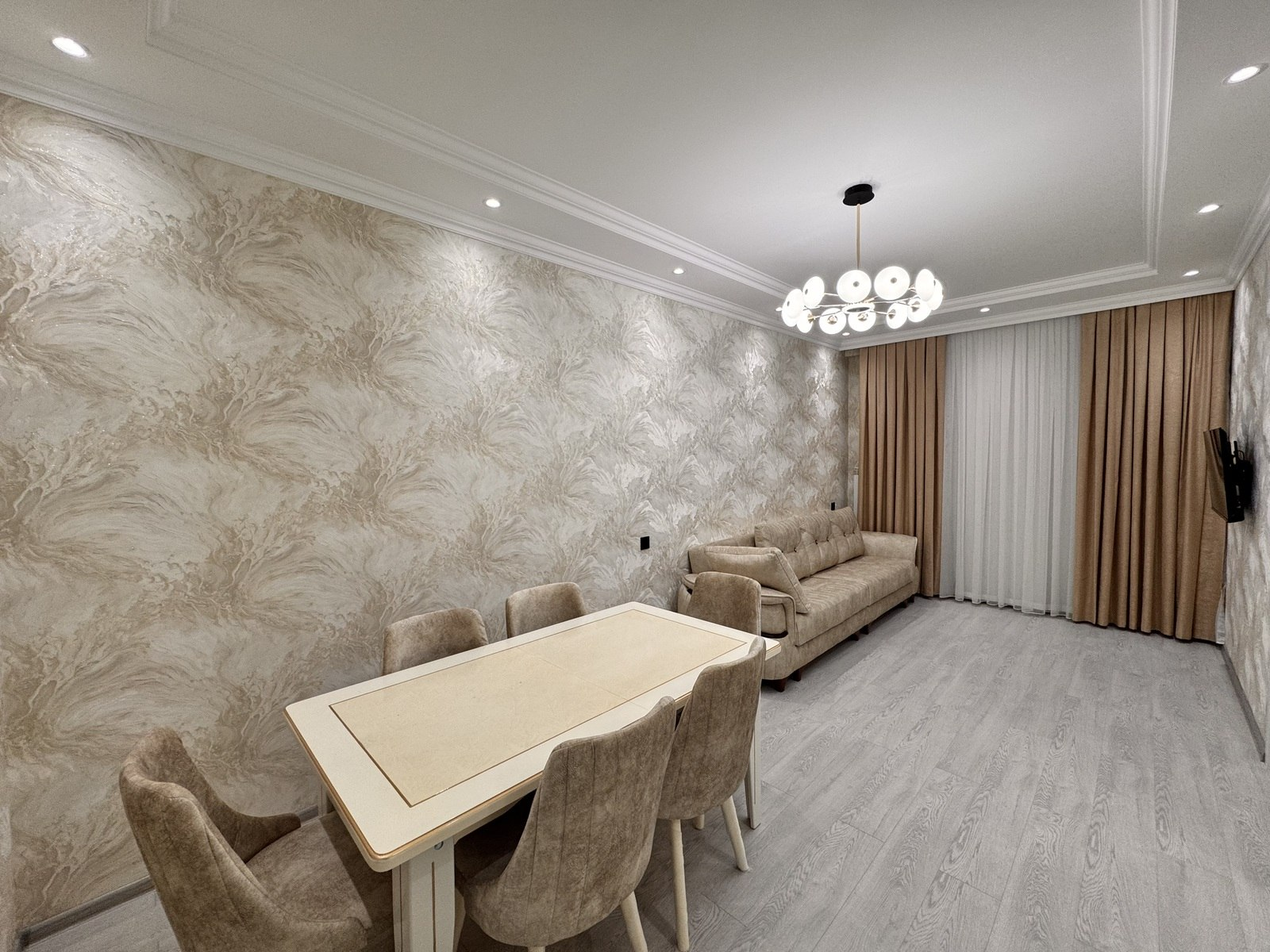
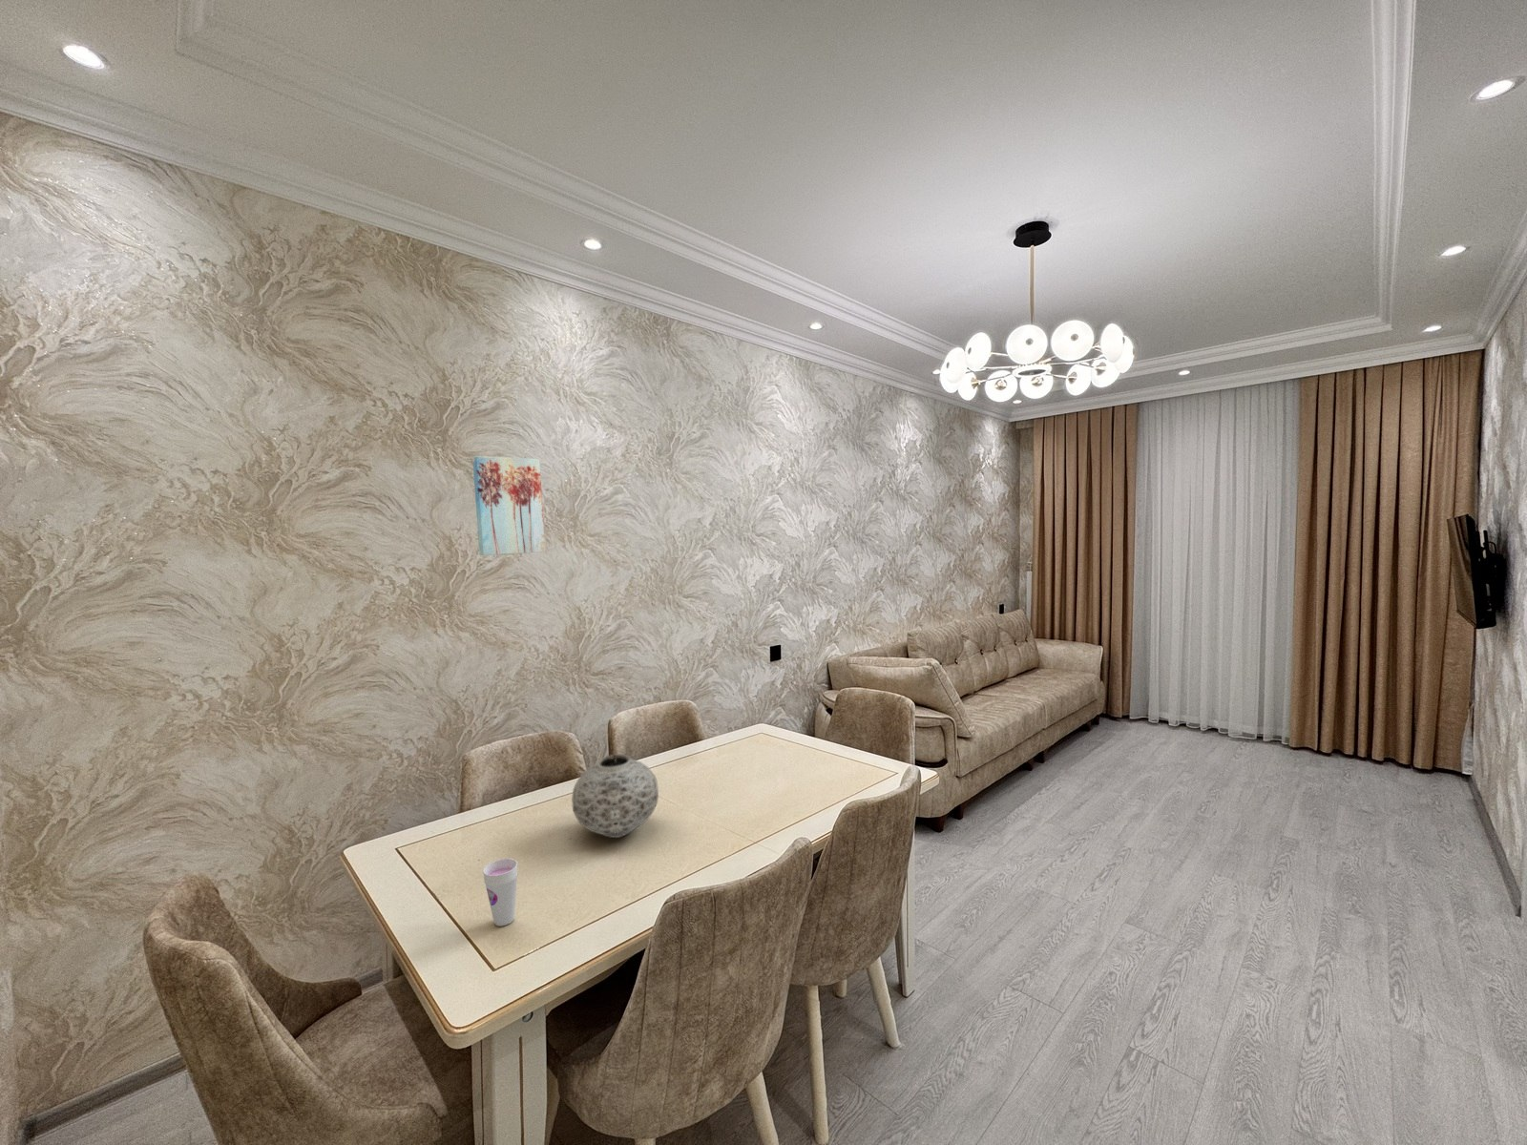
+ vase [571,753,659,838]
+ cup [482,858,518,927]
+ wall art [471,455,547,557]
